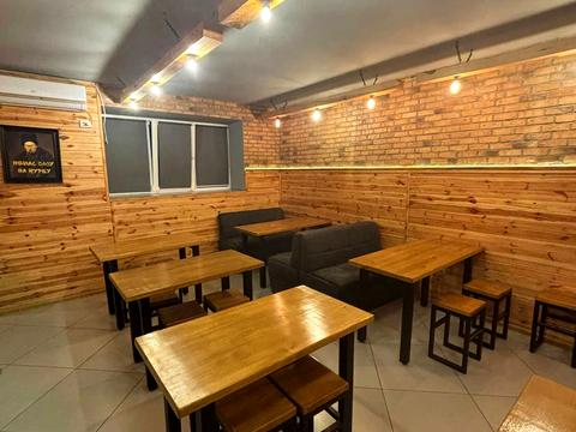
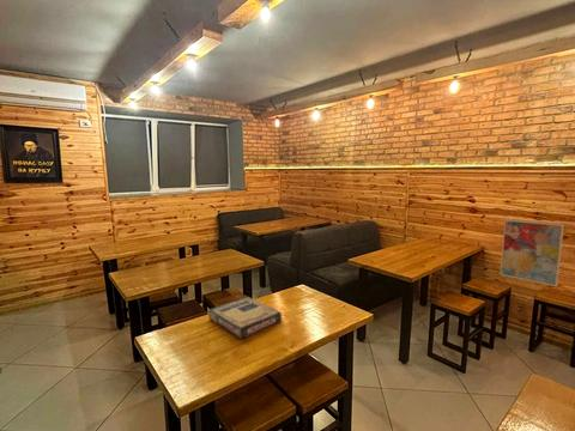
+ video game box [208,296,283,340]
+ wall art [498,218,565,289]
